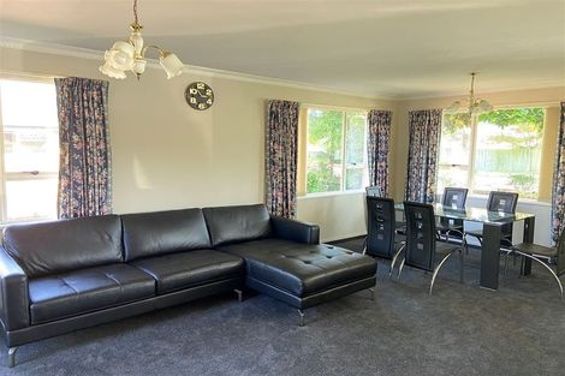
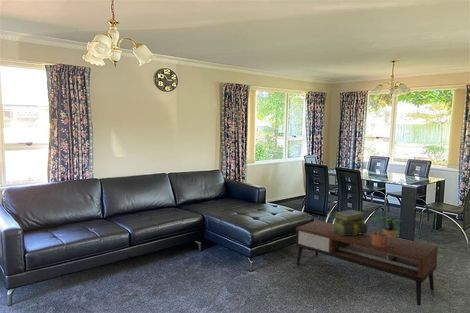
+ potted plant [376,215,407,238]
+ potted plant [372,216,388,247]
+ stack of books [332,209,368,235]
+ coffee table [295,219,439,307]
